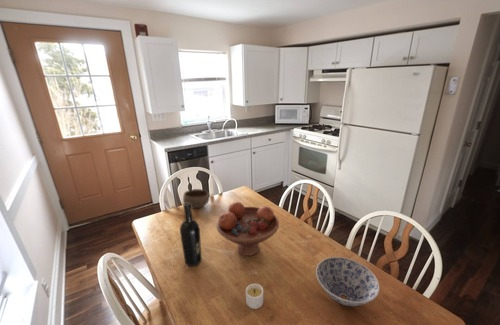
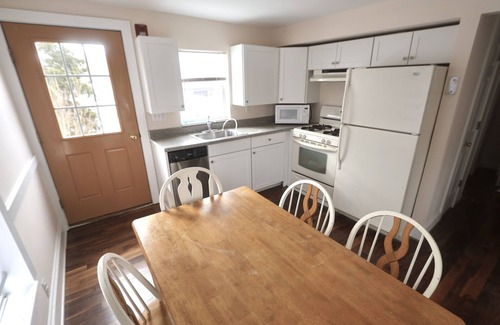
- bowl [315,256,381,307]
- fruit bowl [216,201,280,257]
- wine bottle [179,203,203,268]
- bowl [182,188,211,209]
- candle [245,283,264,310]
